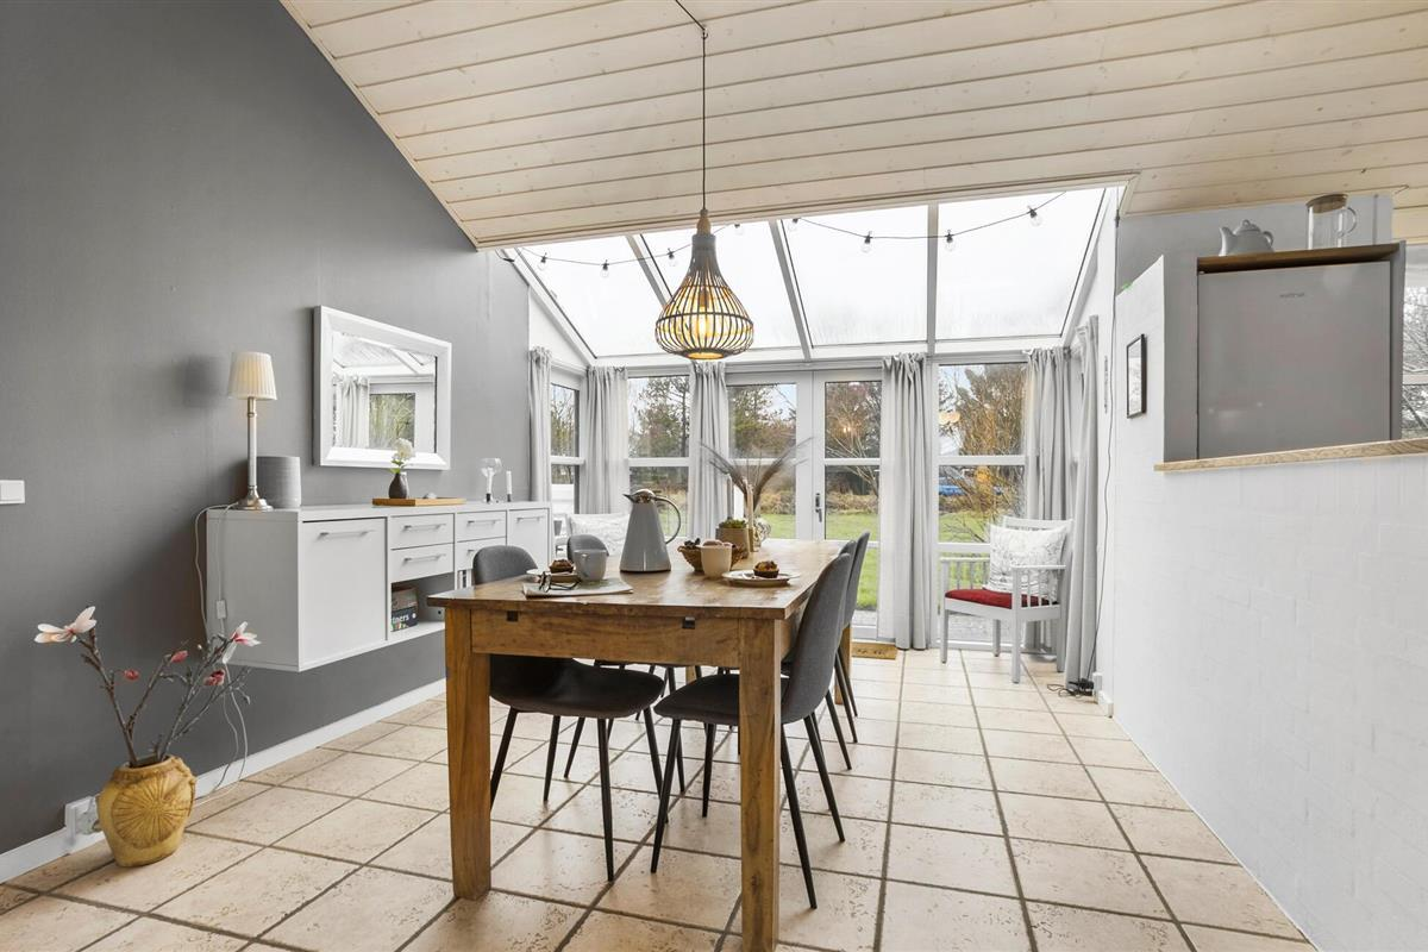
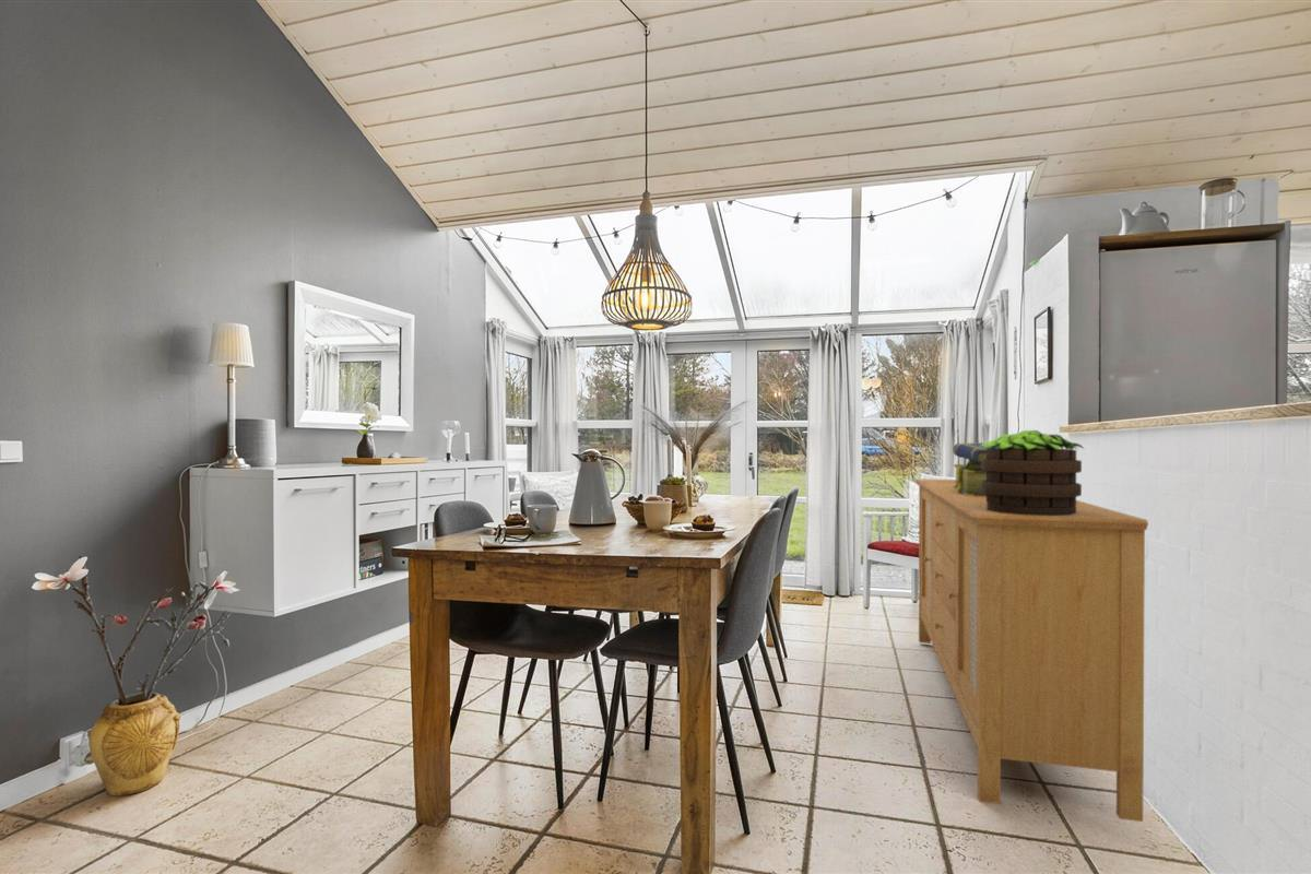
+ stack of books [953,441,997,496]
+ sideboard [913,477,1149,823]
+ potted plant [979,429,1085,516]
